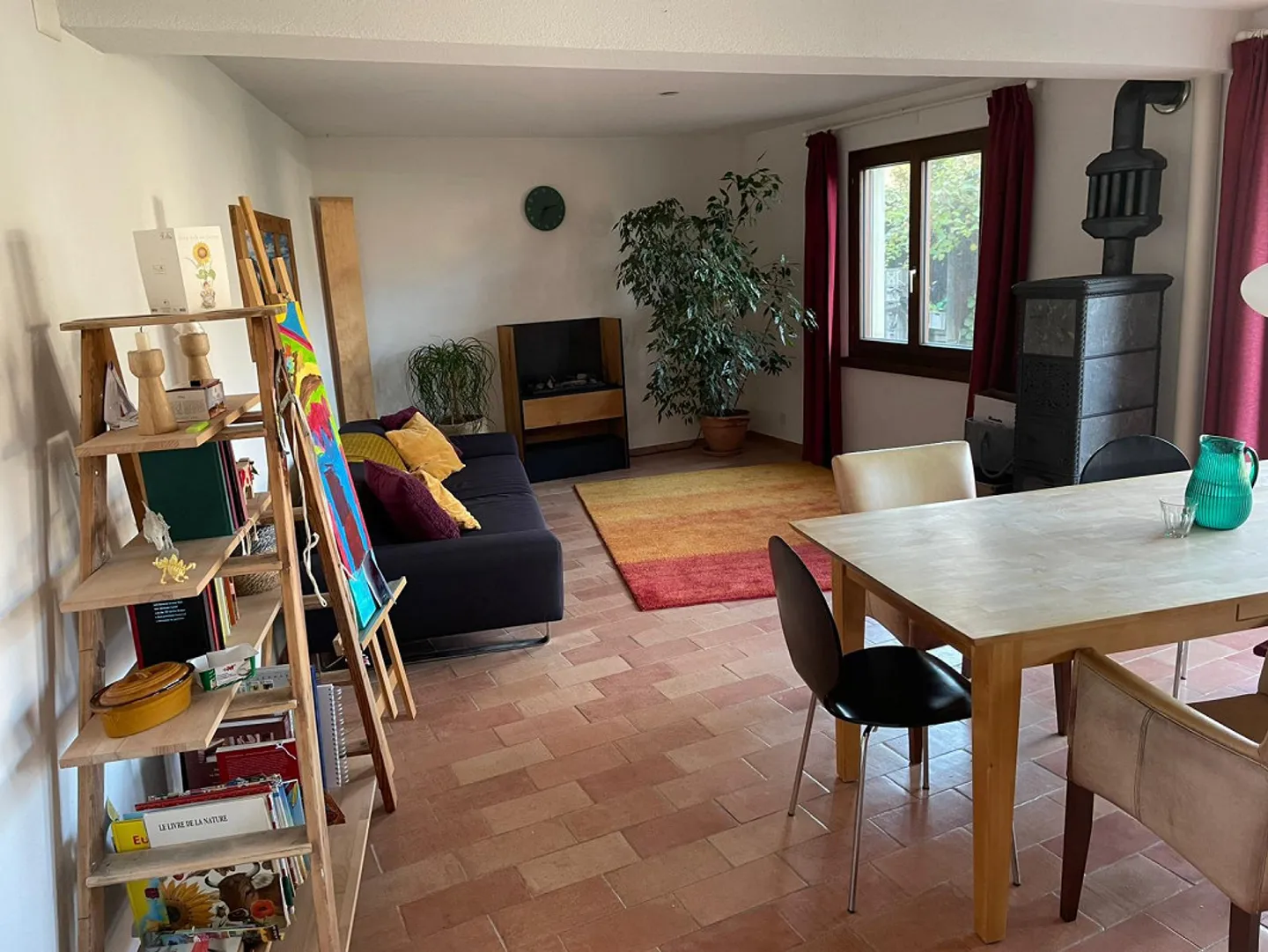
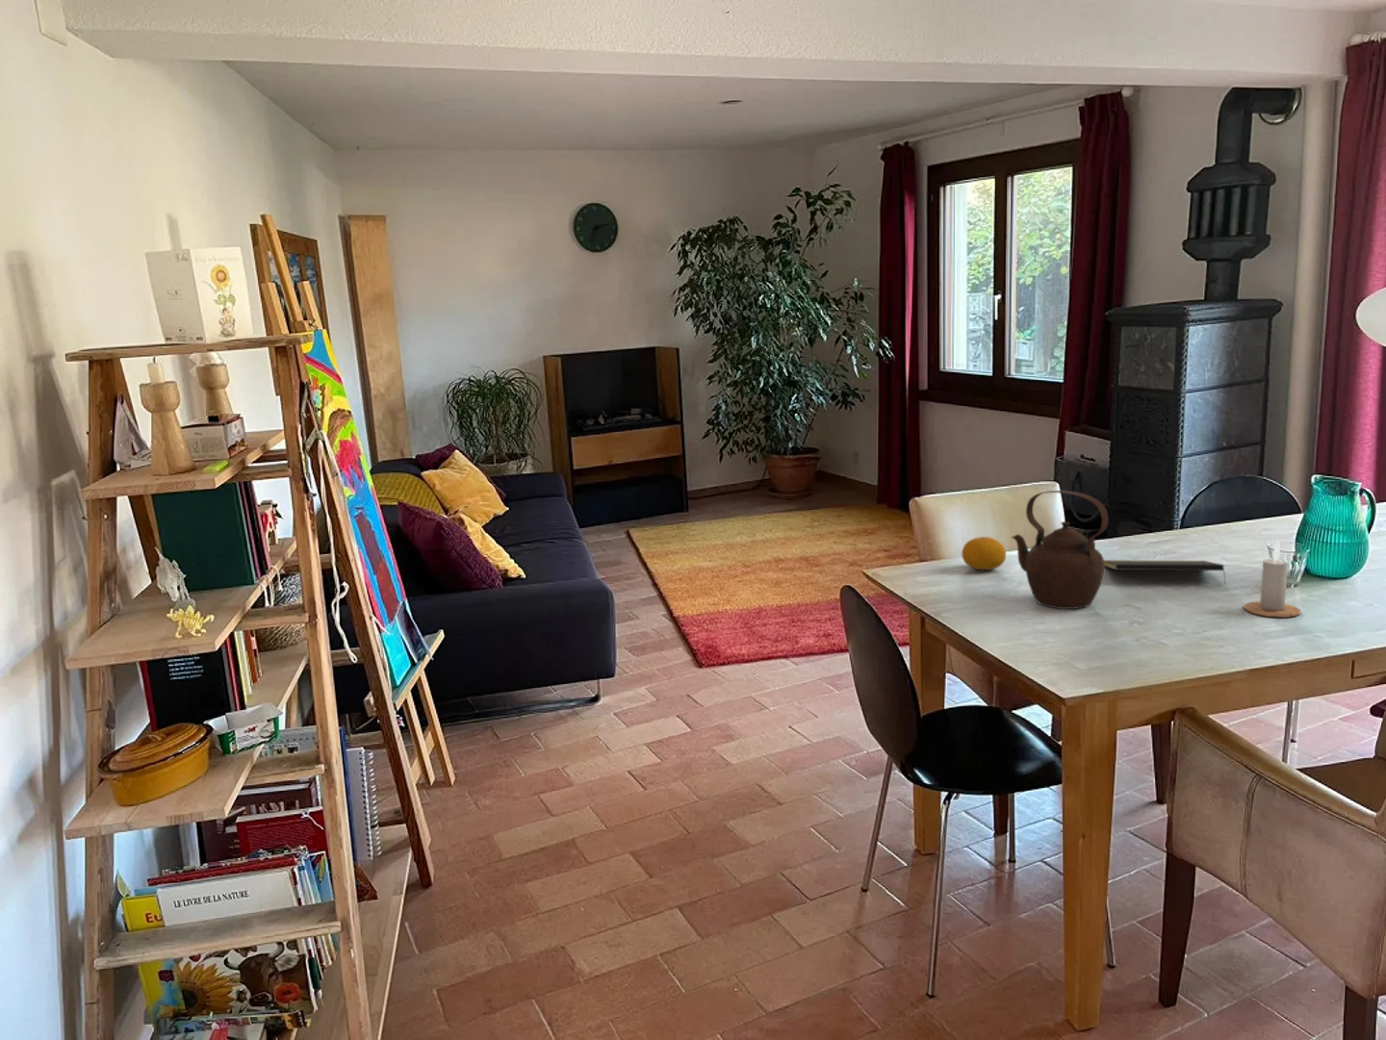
+ fruit [961,536,1007,570]
+ notepad [1104,559,1226,584]
+ candle [1244,540,1302,618]
+ teapot [1010,489,1109,610]
